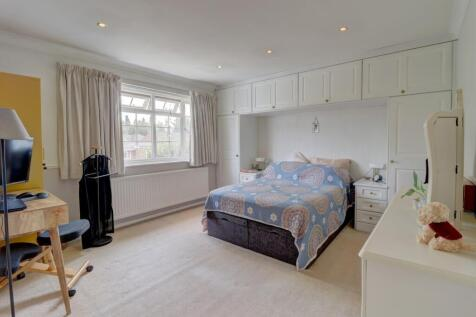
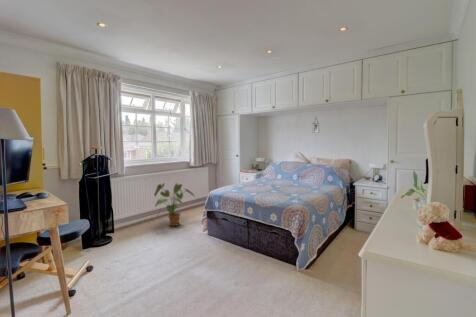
+ house plant [153,182,197,227]
